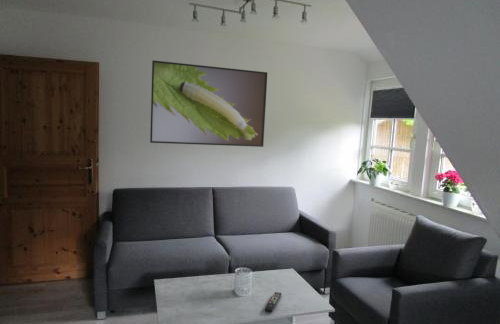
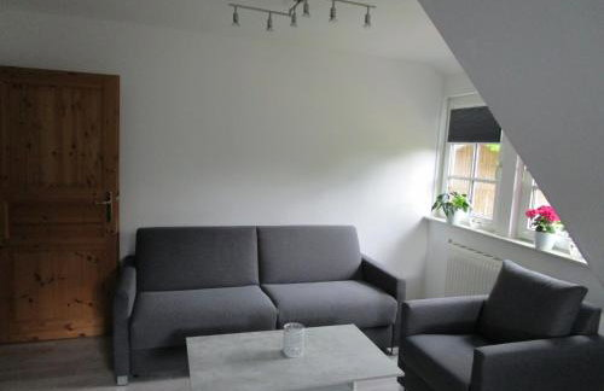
- remote control [264,291,282,314]
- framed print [149,59,268,148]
